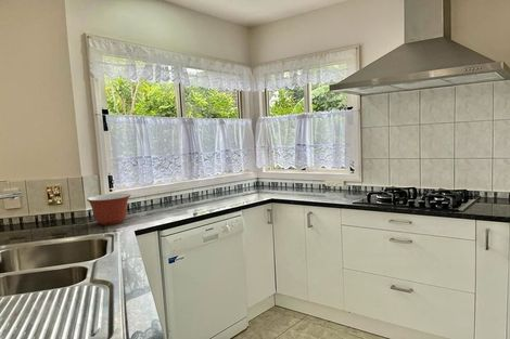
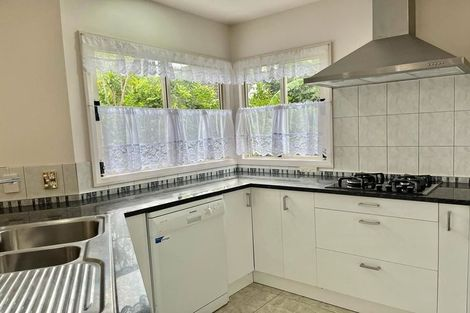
- mixing bowl [86,192,131,225]
